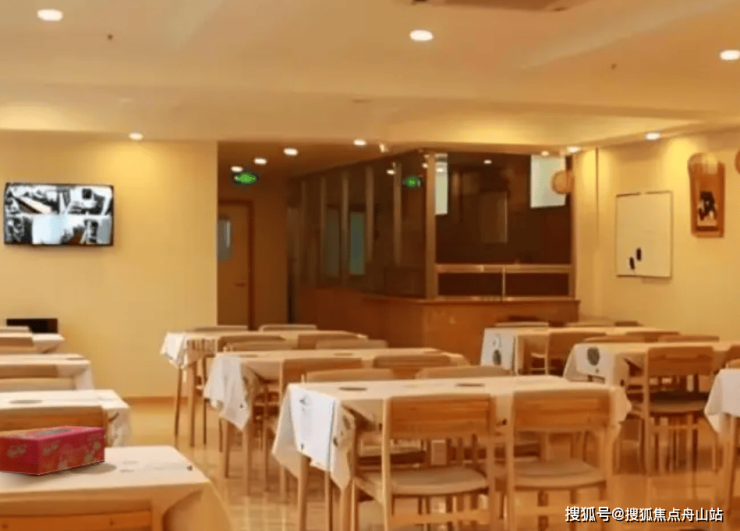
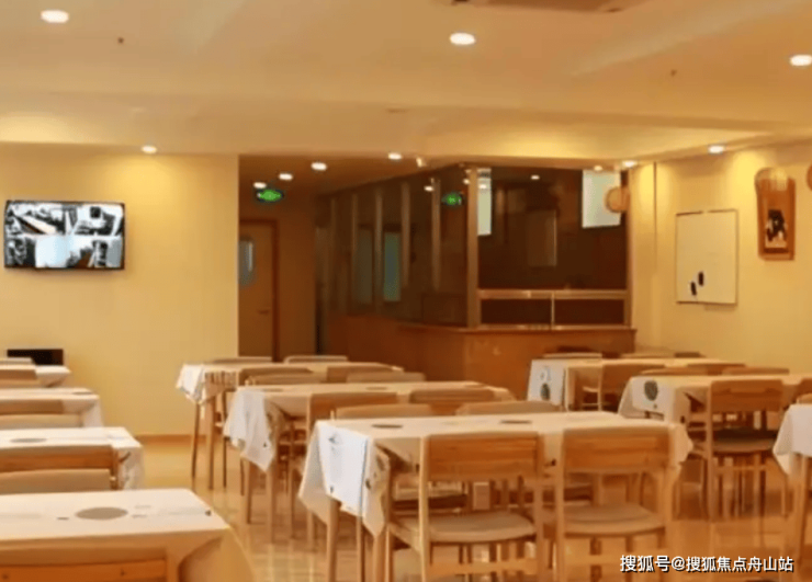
- tissue box [0,424,106,477]
